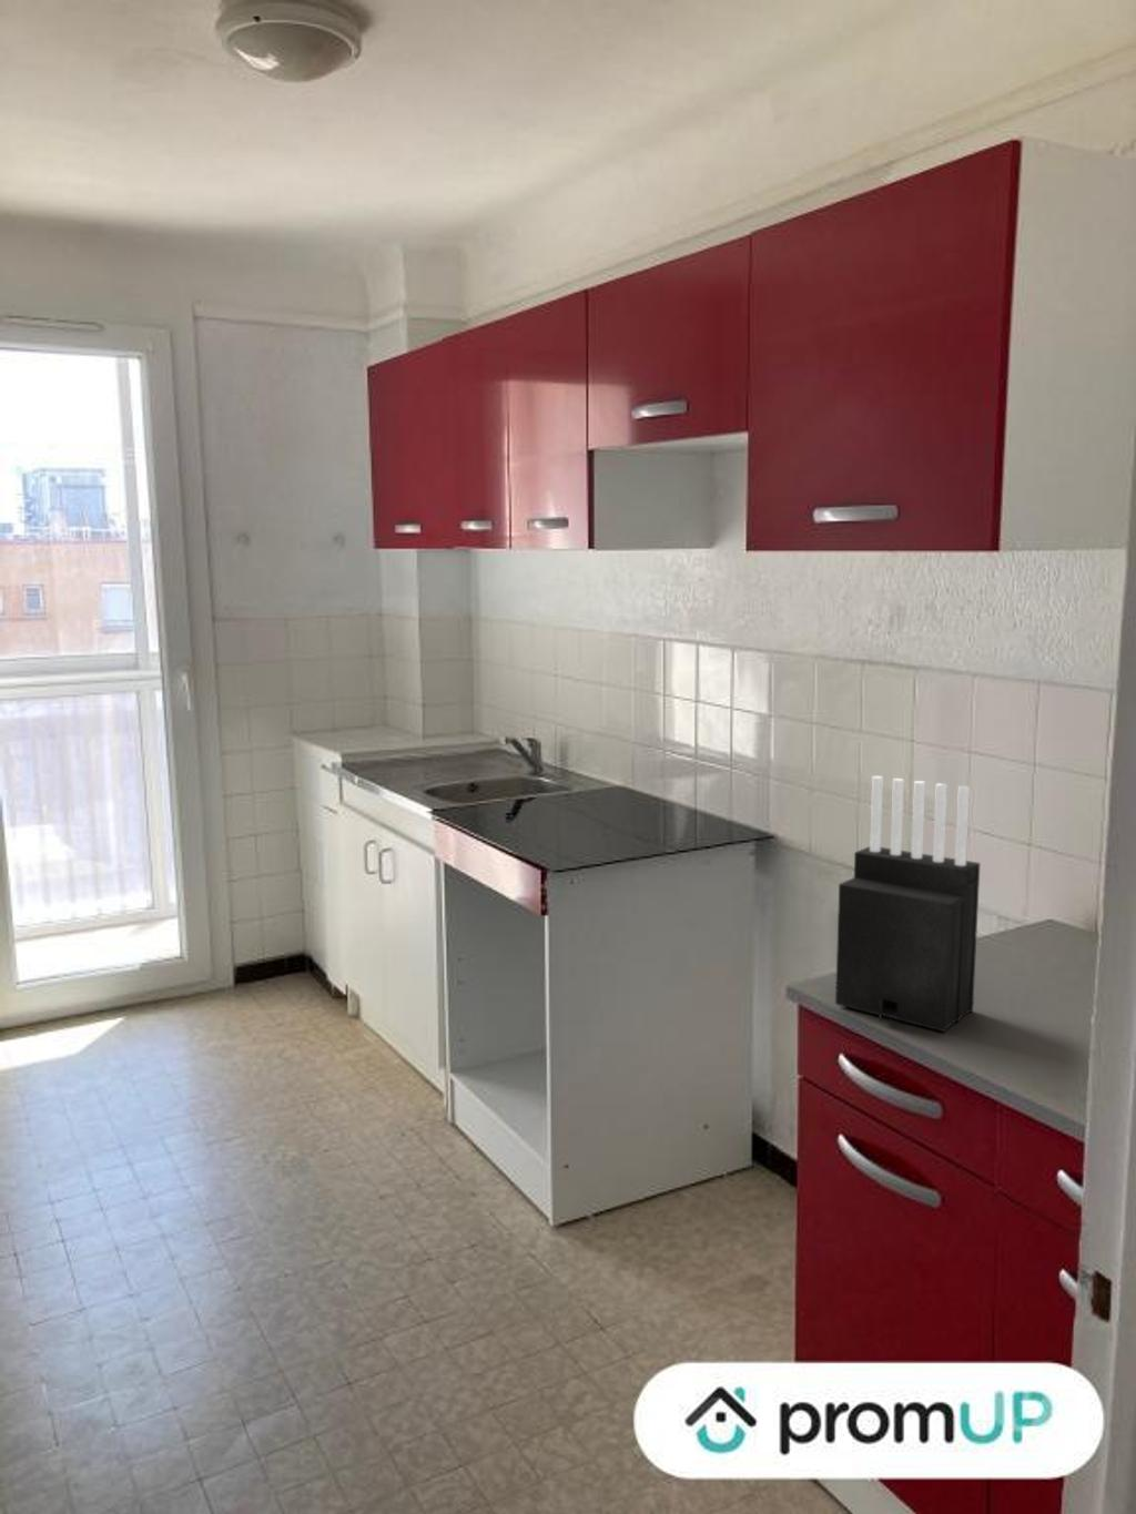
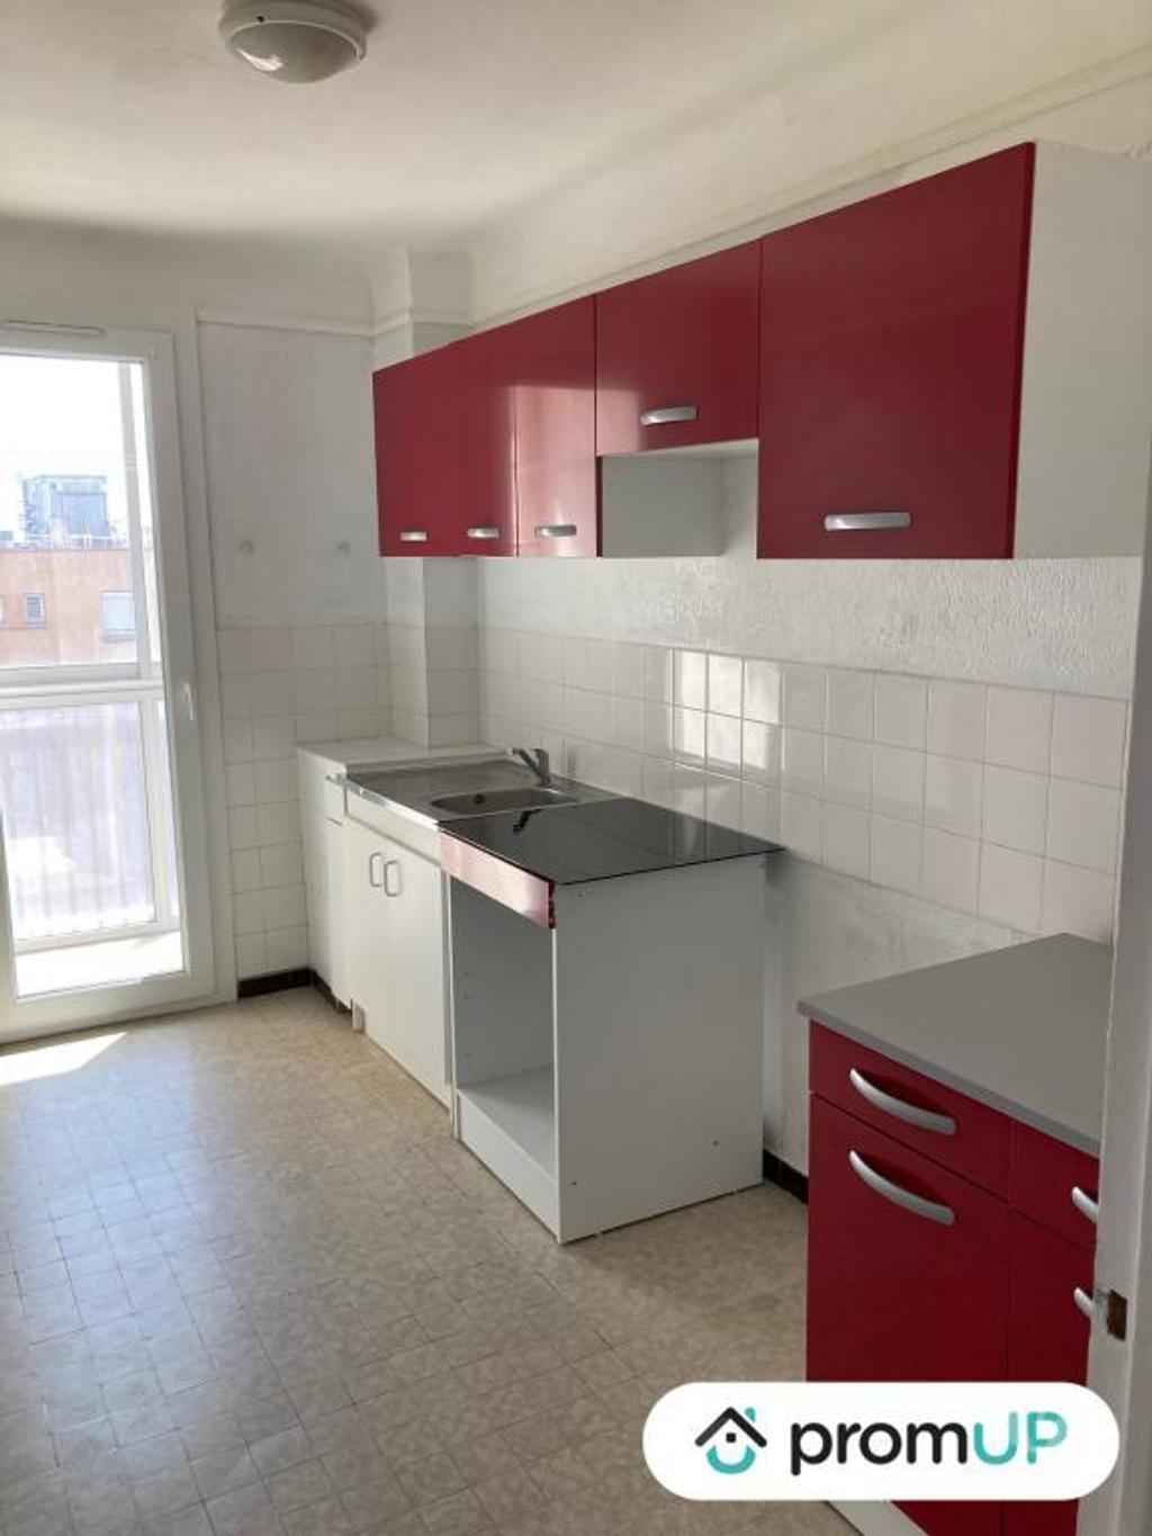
- knife block [834,775,982,1033]
